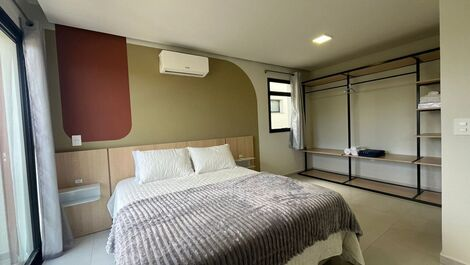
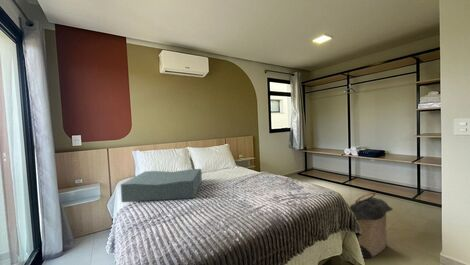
+ laundry hamper [349,191,394,259]
+ cushion [120,168,203,203]
